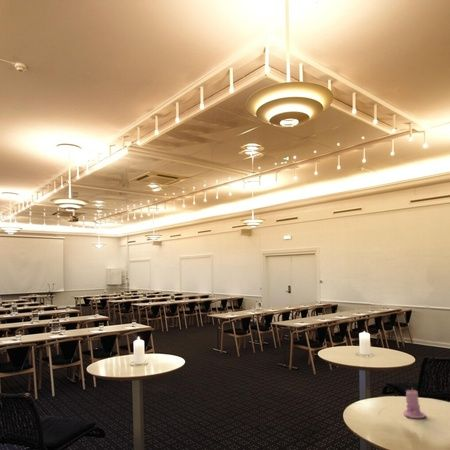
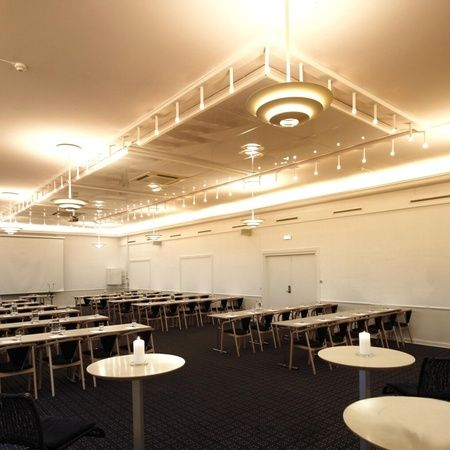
- candle [402,388,427,419]
